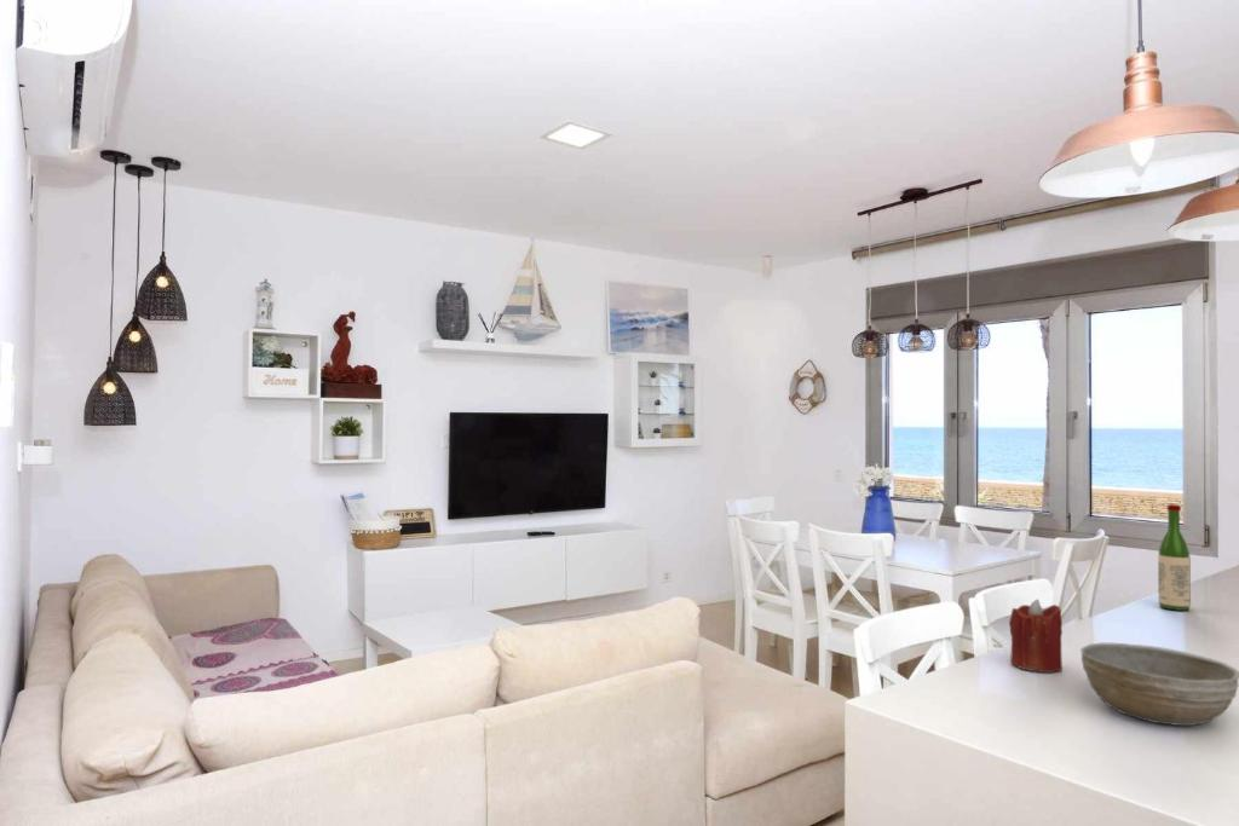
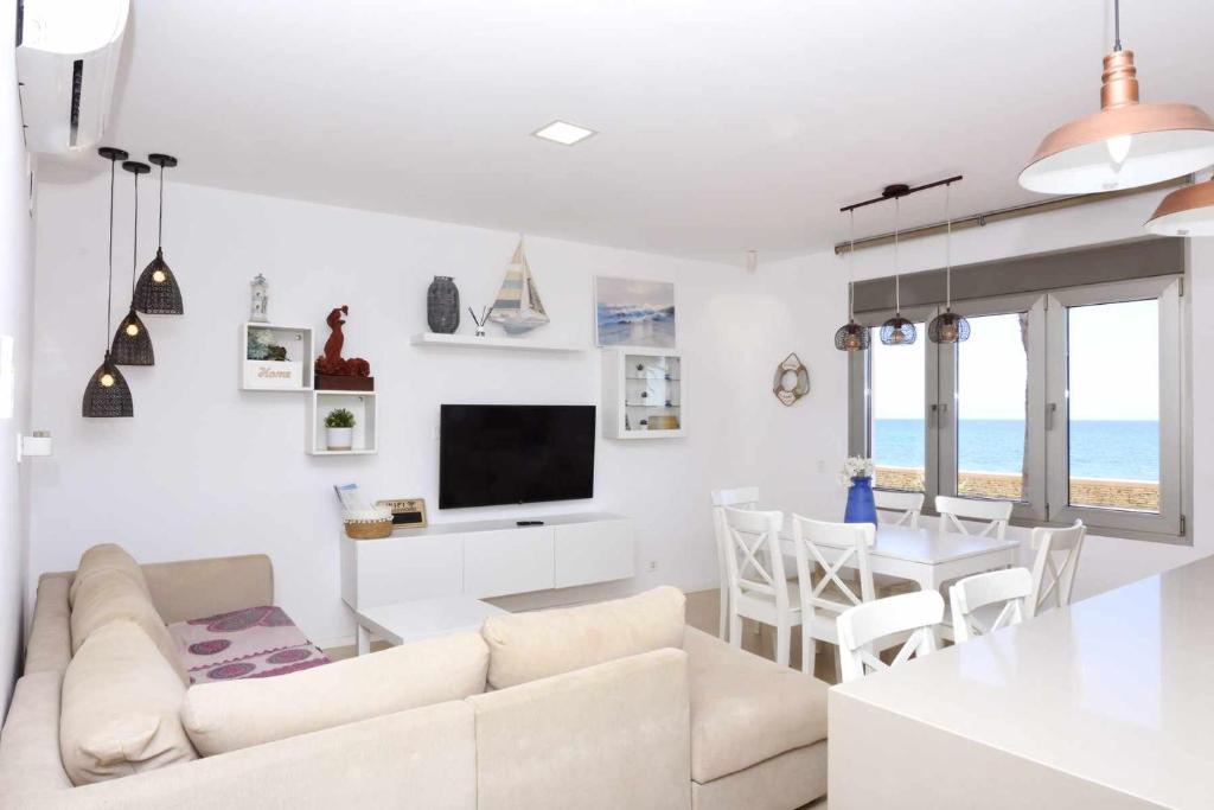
- candle [1008,597,1064,674]
- wine bottle [1157,503,1192,612]
- bowl [1079,642,1239,727]
